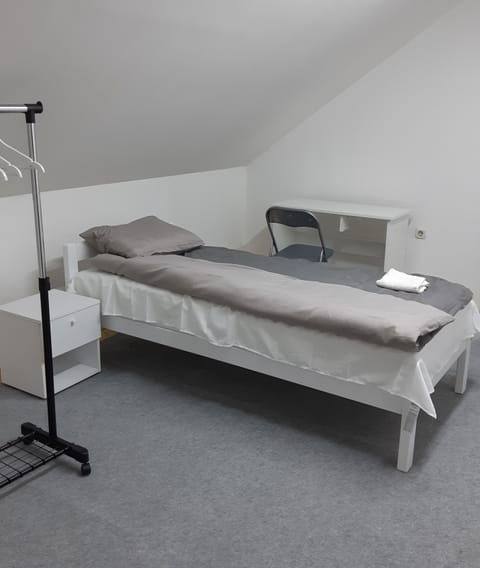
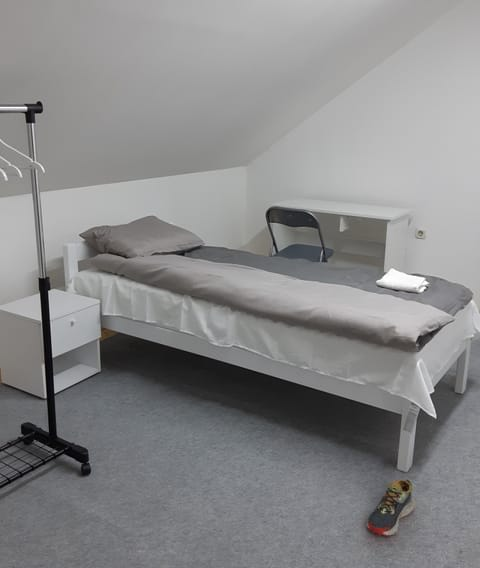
+ shoe [366,478,416,537]
